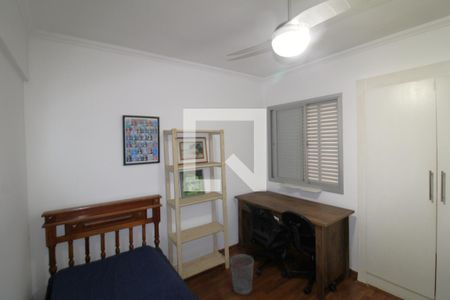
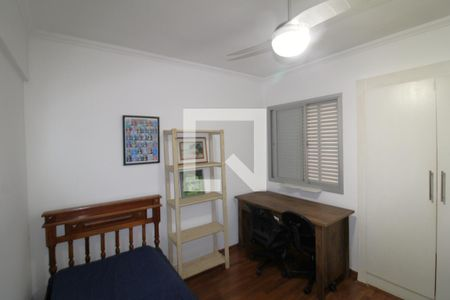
- wastebasket [229,253,255,295]
